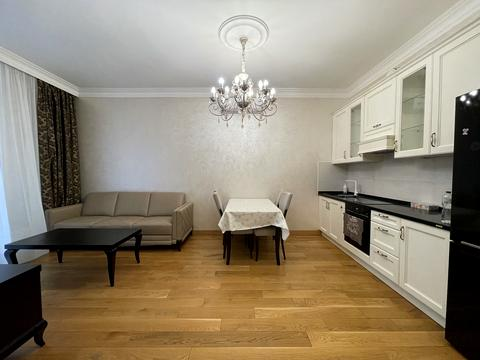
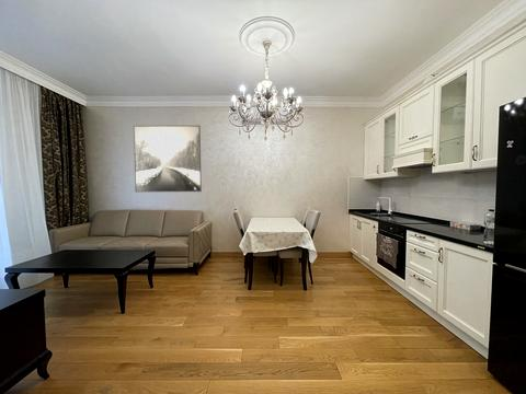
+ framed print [133,125,203,193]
